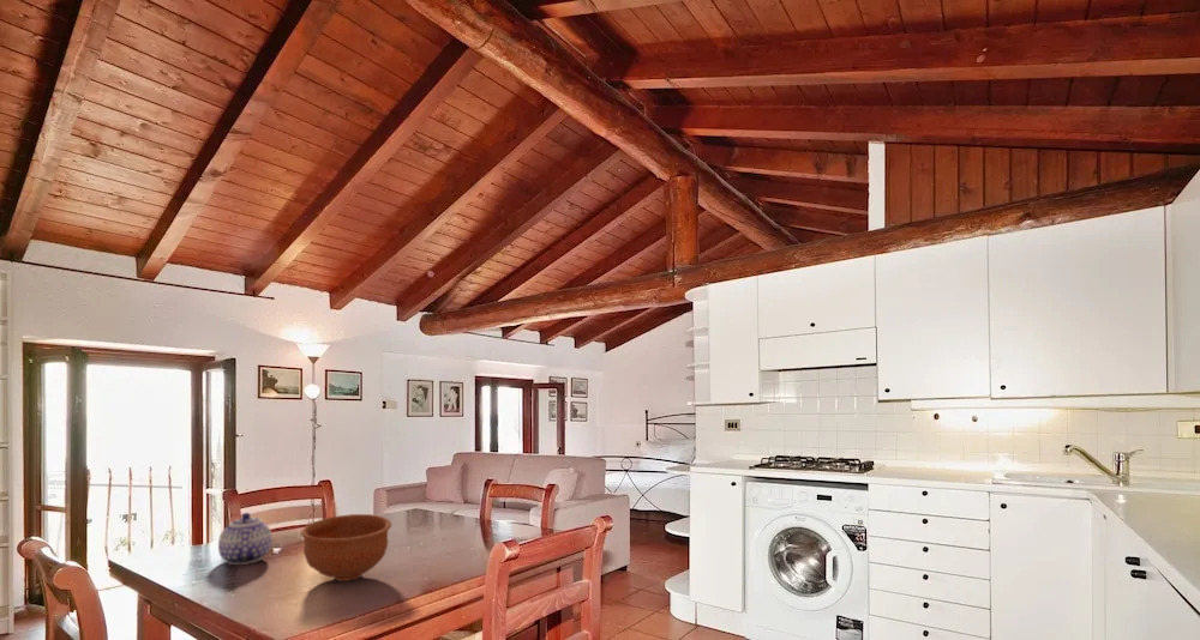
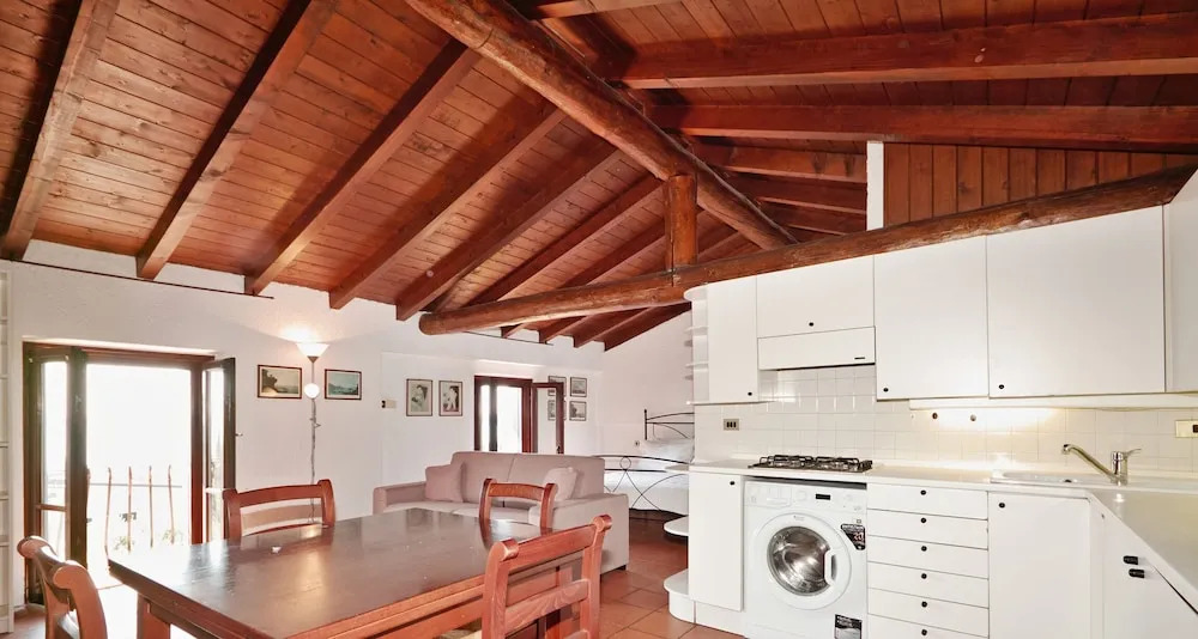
- bowl [300,513,392,582]
- teapot [217,512,272,566]
